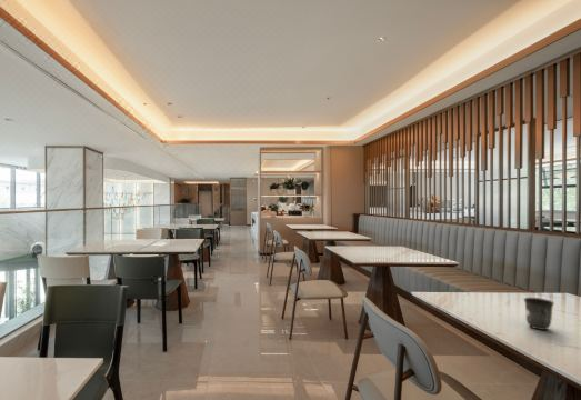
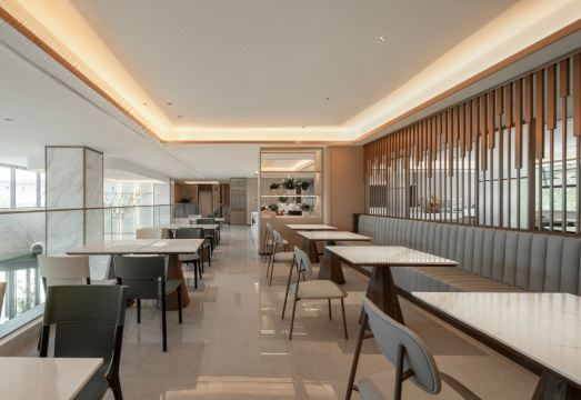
- mug [523,297,555,331]
